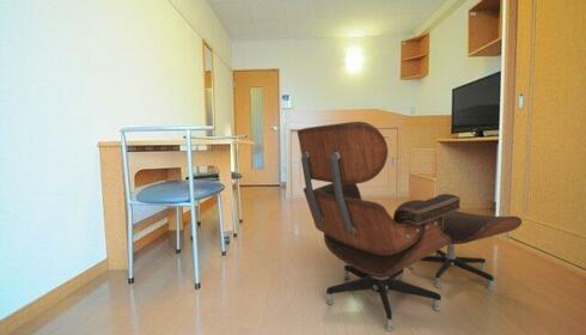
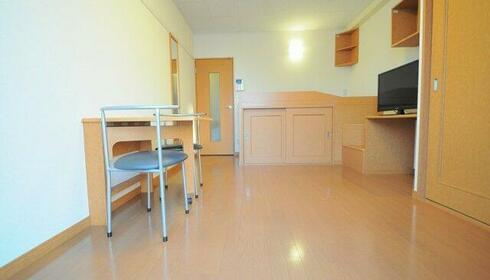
- lounge chair [297,121,523,331]
